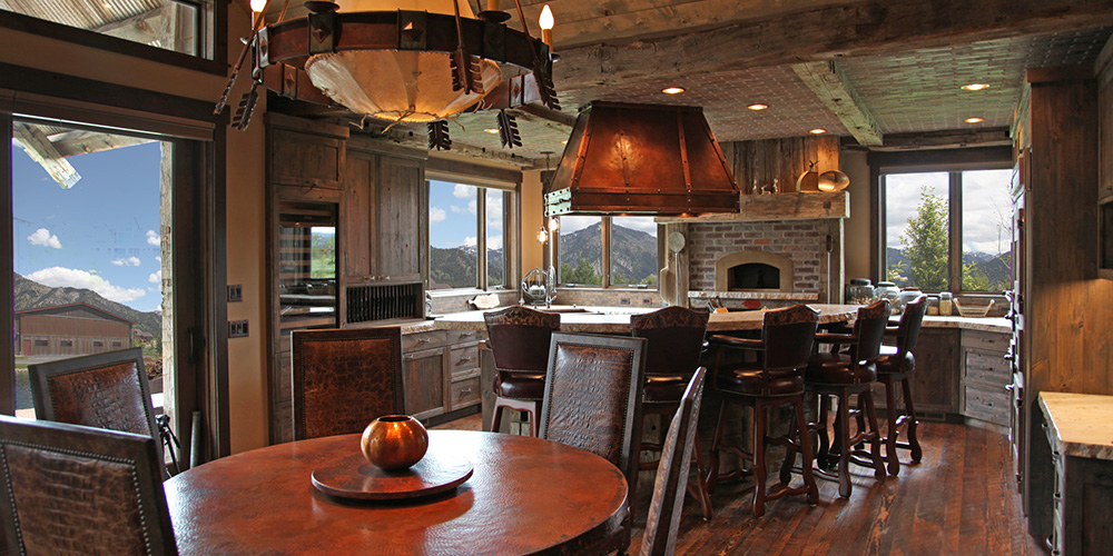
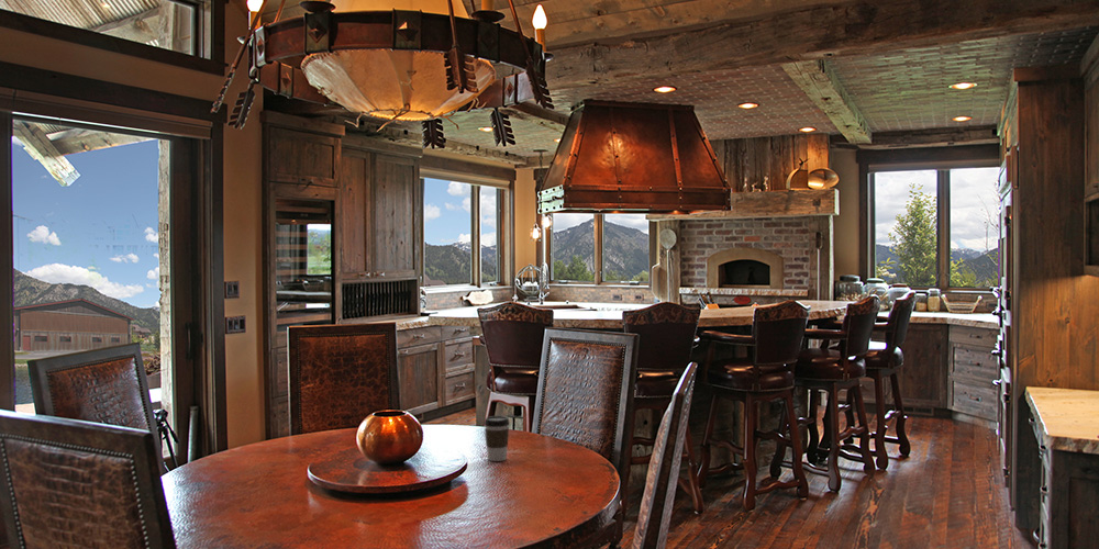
+ coffee cup [484,415,511,462]
